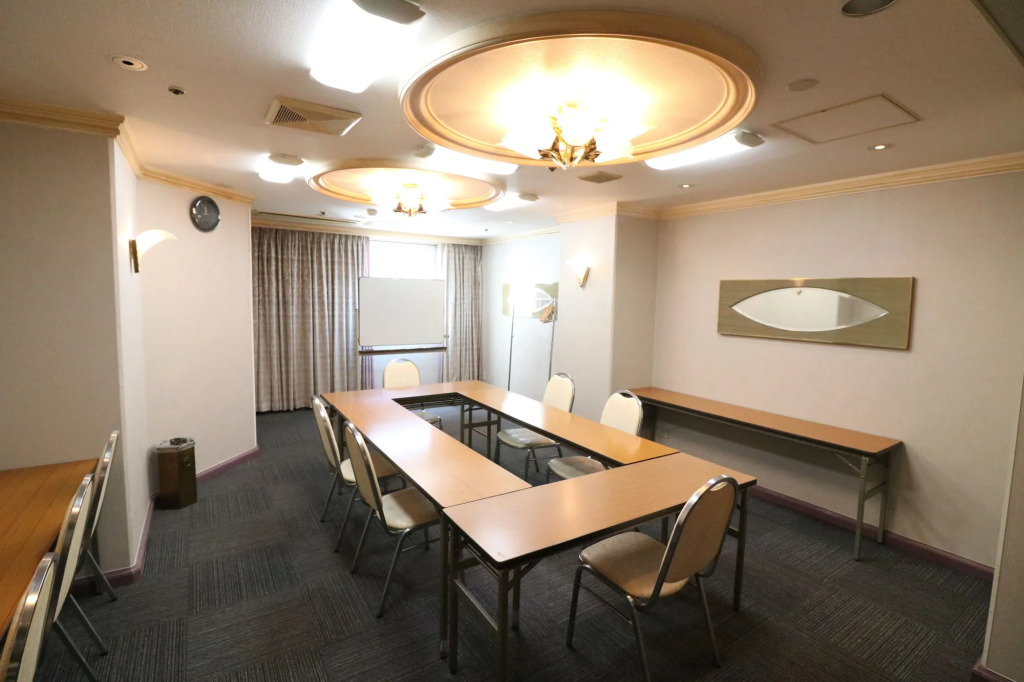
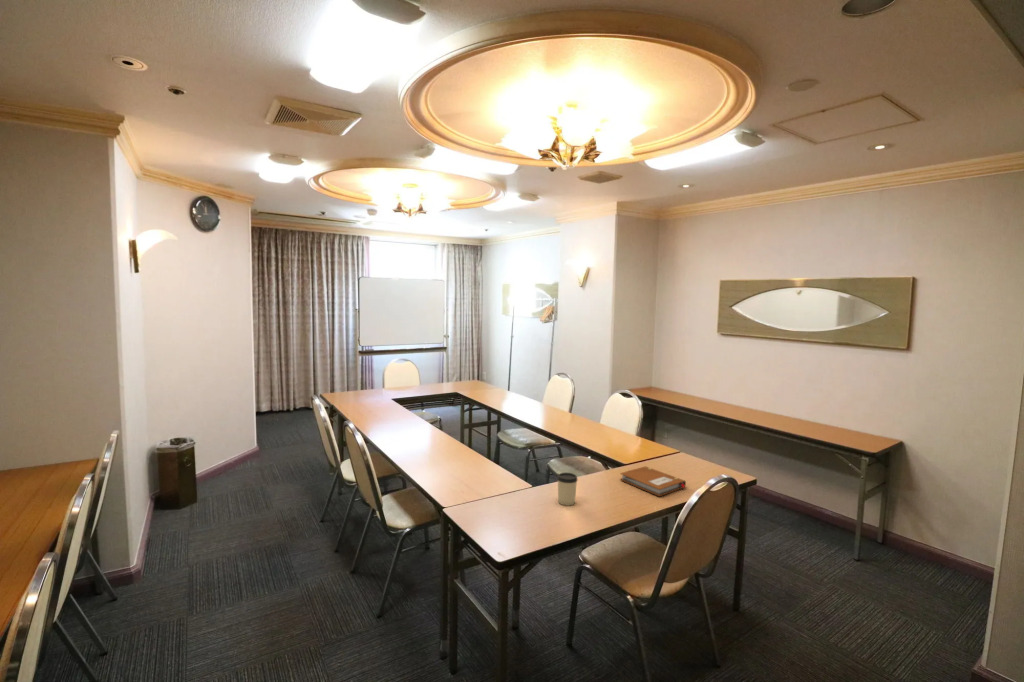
+ notebook [619,465,687,497]
+ cup [556,472,578,507]
